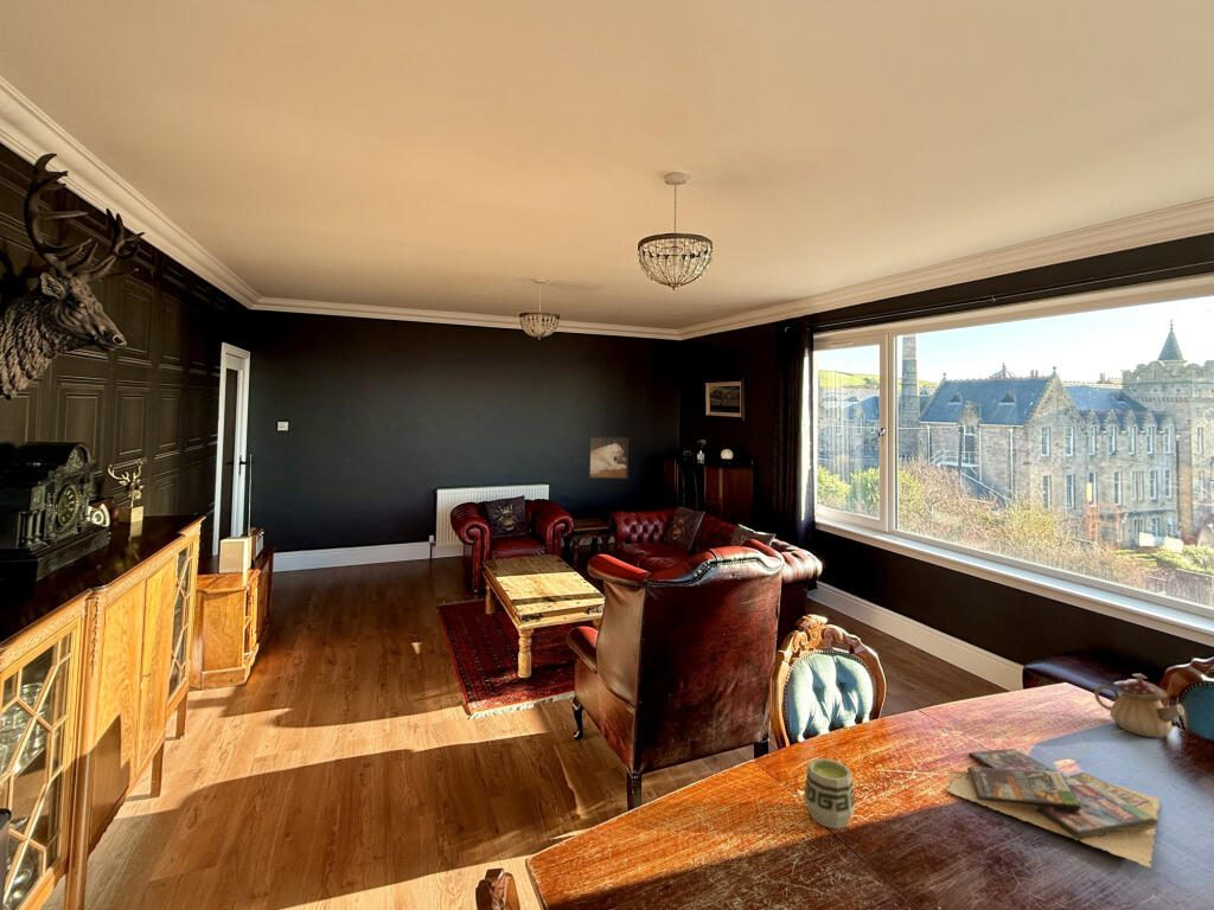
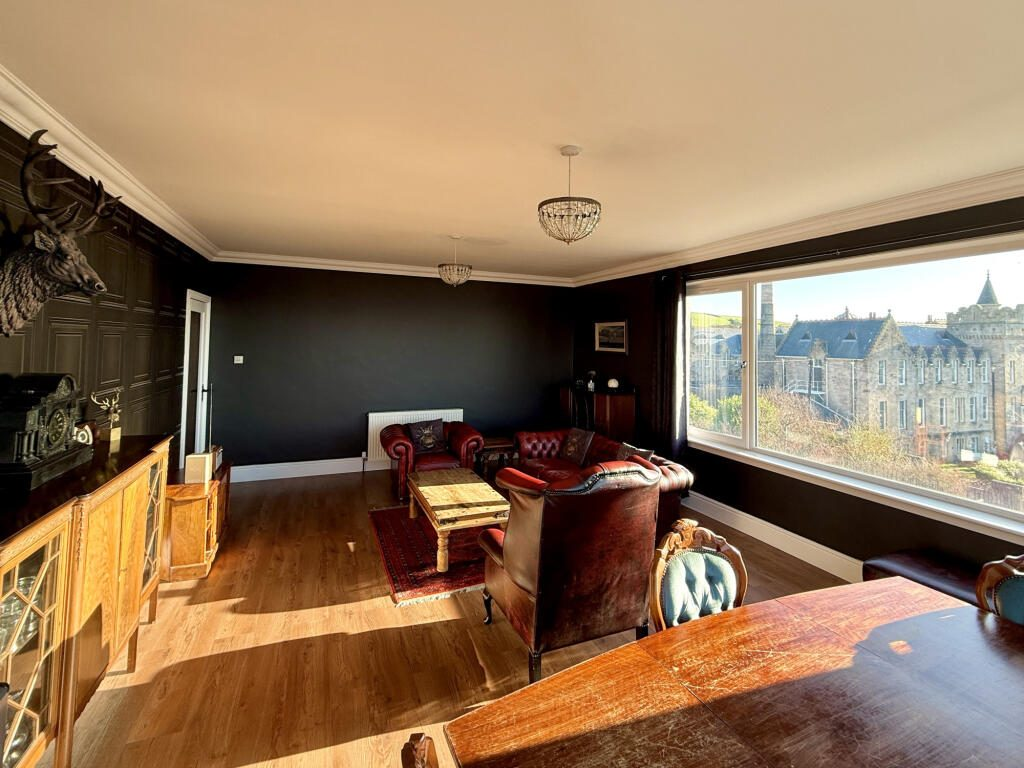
- cup [803,757,856,829]
- teapot [1093,672,1186,738]
- video game cases [945,748,1162,869]
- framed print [588,435,630,480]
